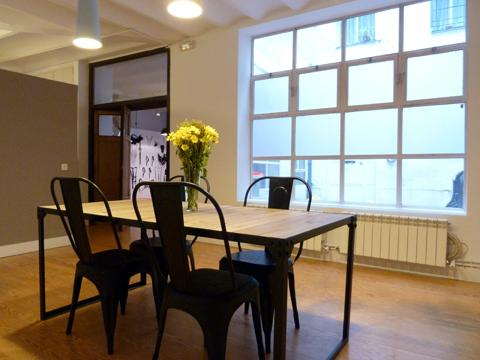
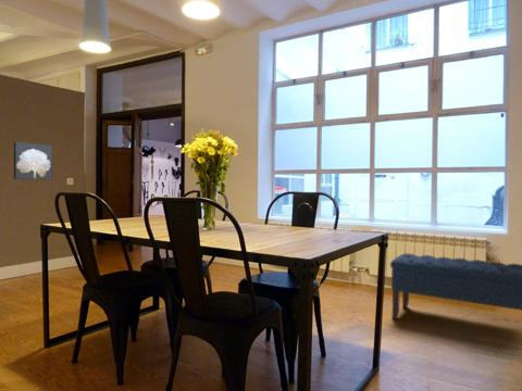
+ bench [389,252,522,320]
+ wall art [13,141,53,181]
